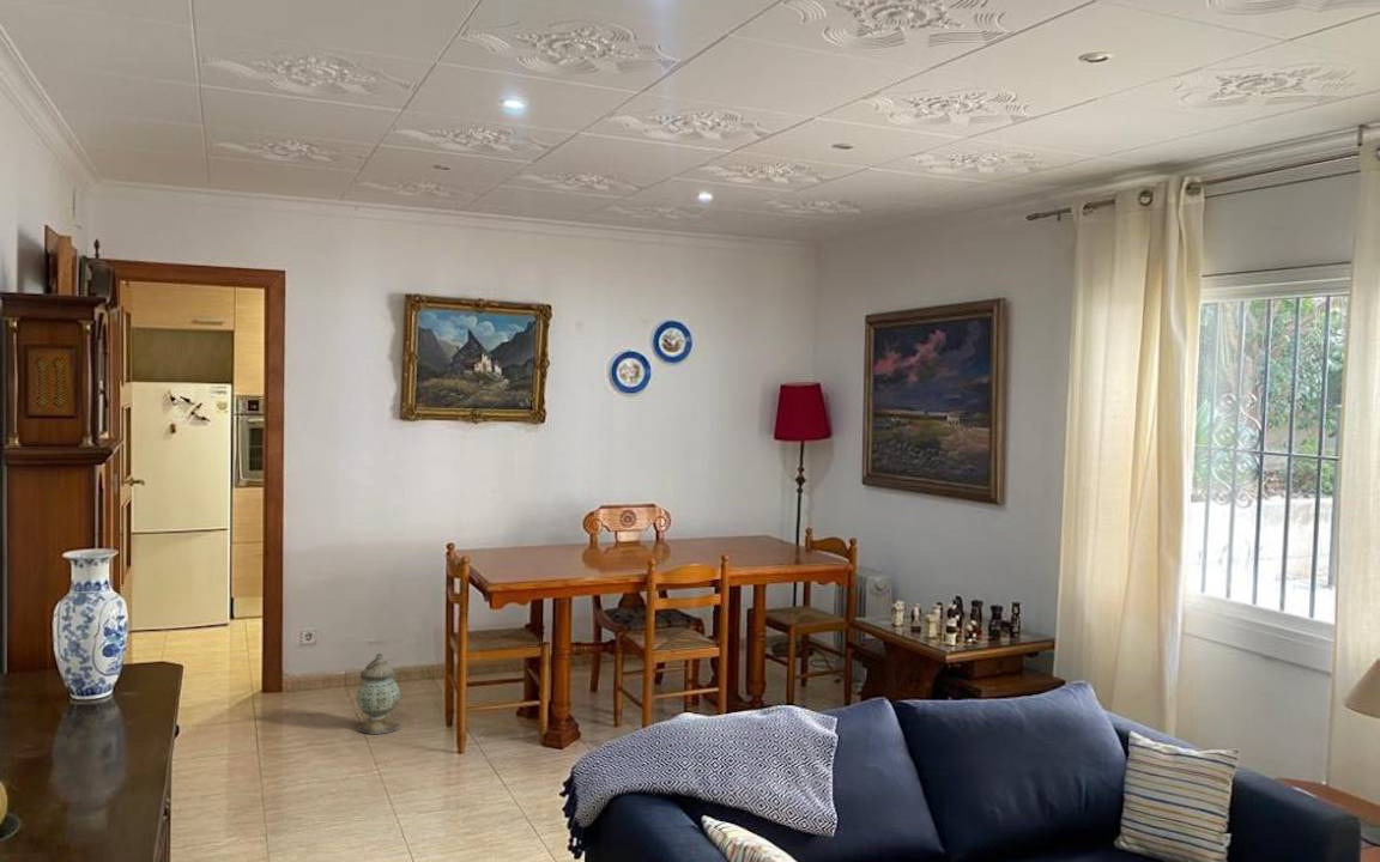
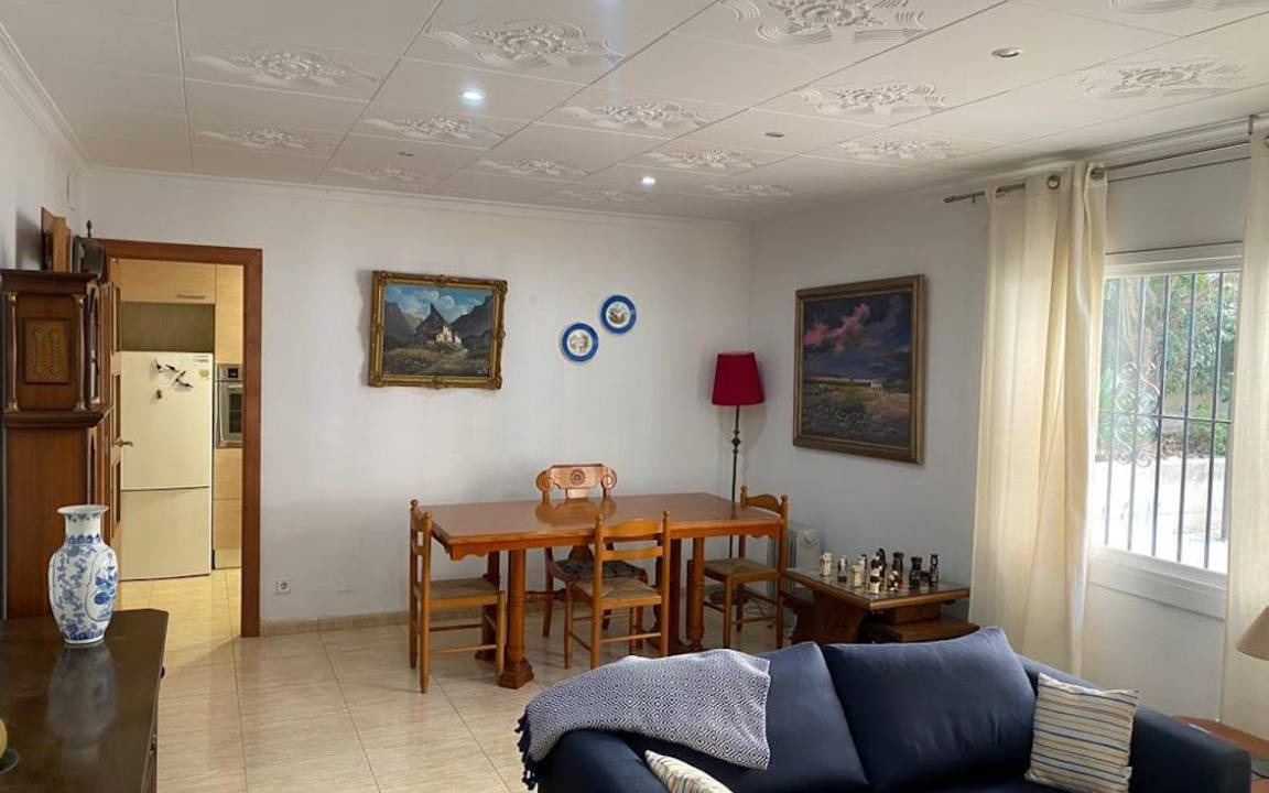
- lantern [356,652,401,735]
